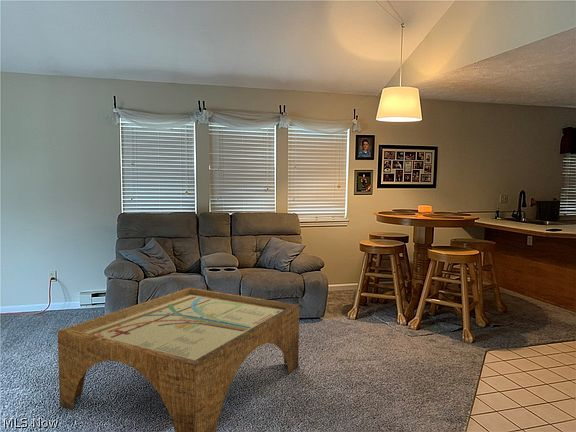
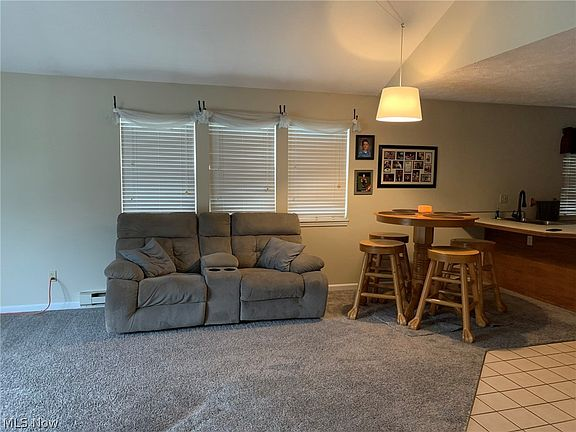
- coffee table [57,287,300,432]
